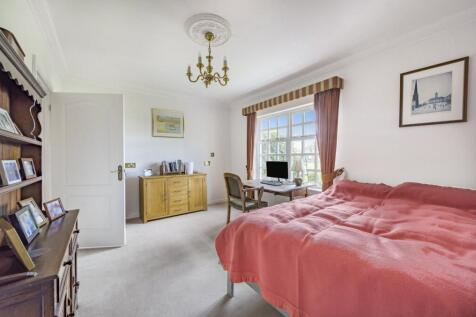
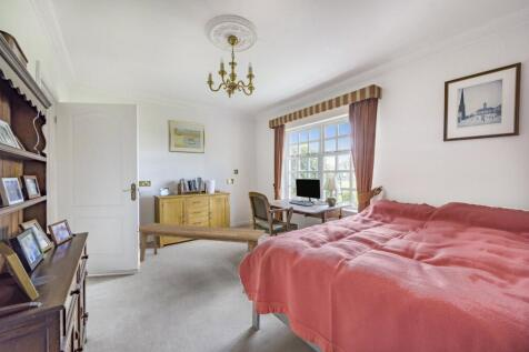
+ bench [138,222,267,262]
